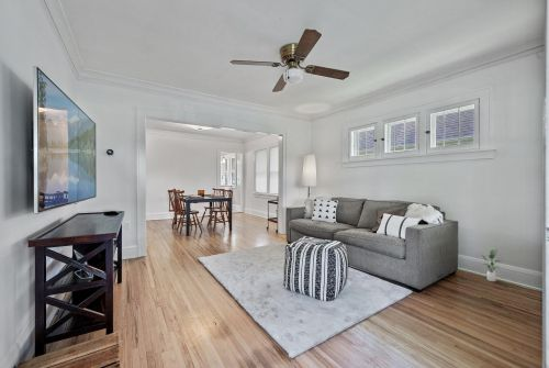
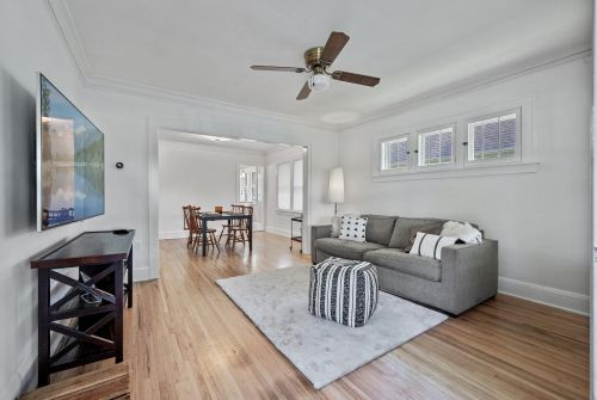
- potted plant [481,248,502,282]
